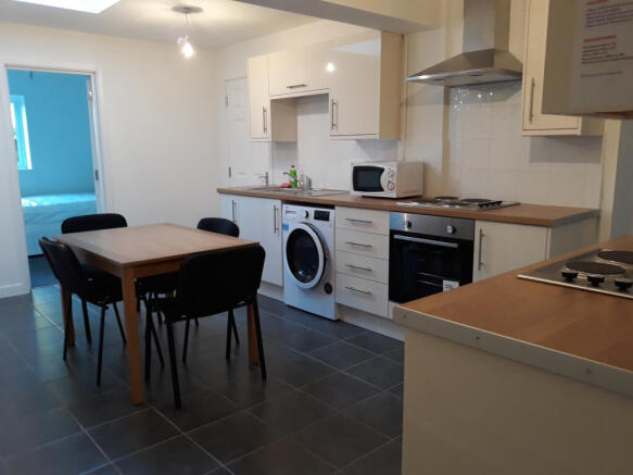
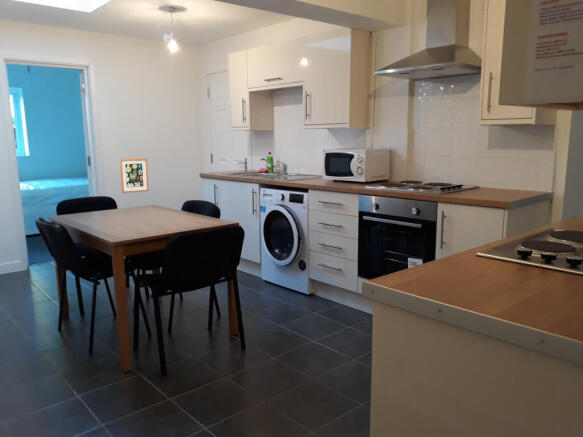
+ wall art [119,157,150,194]
